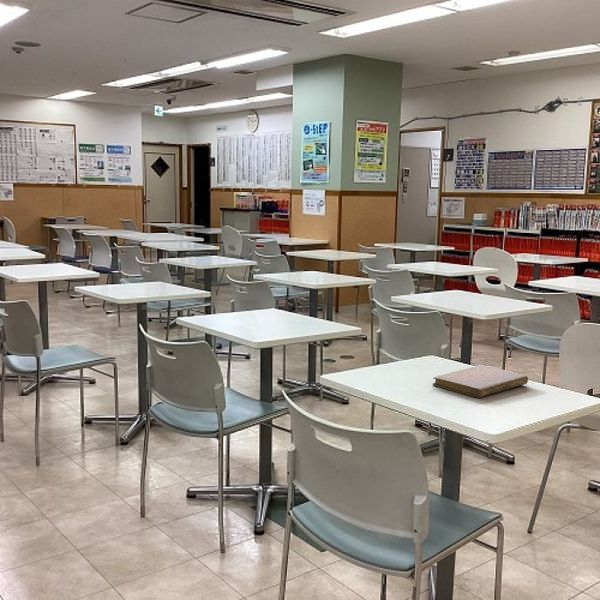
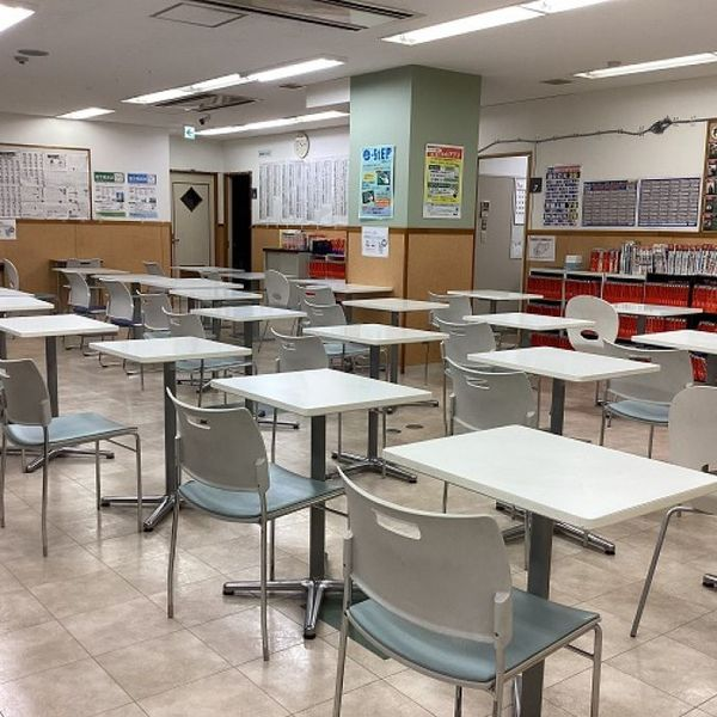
- notebook [432,364,529,399]
